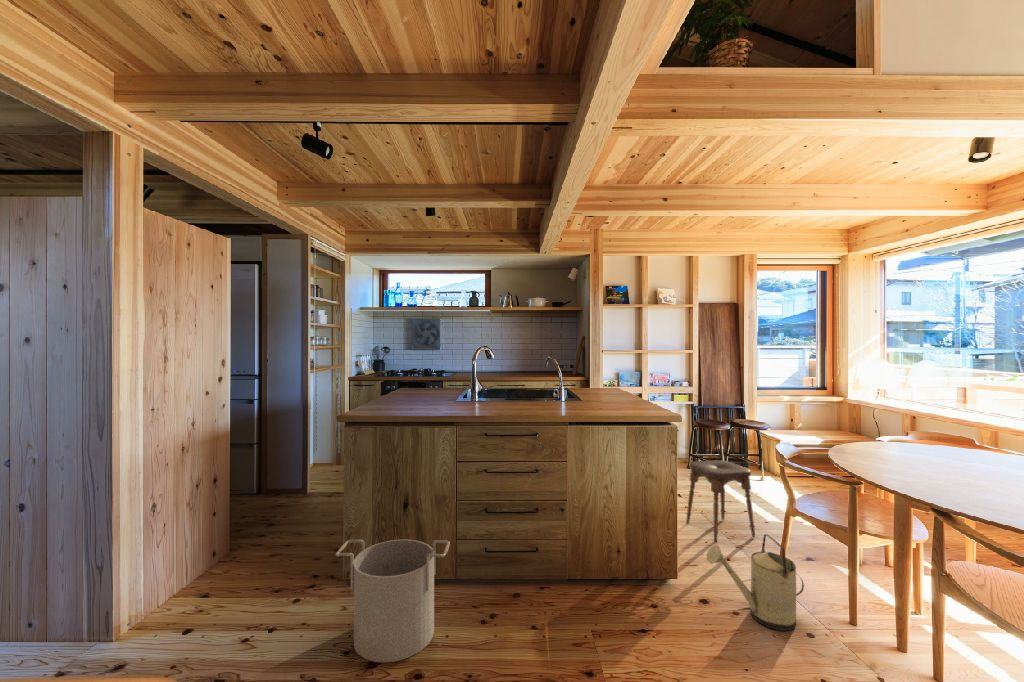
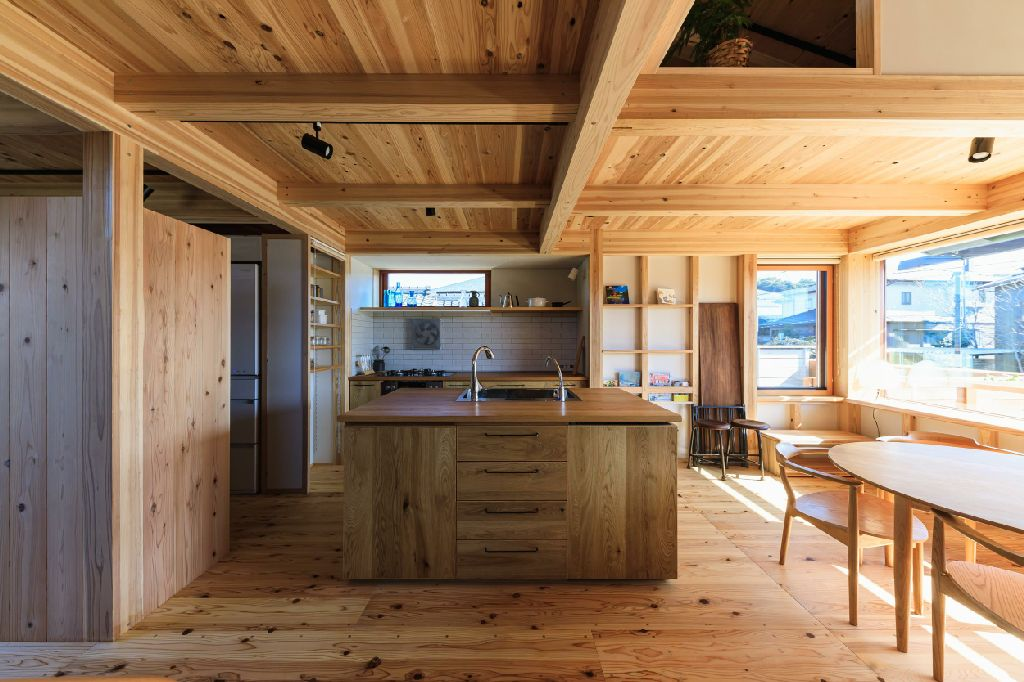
- stool [685,459,756,543]
- watering can [706,533,805,632]
- bucket [335,539,451,663]
